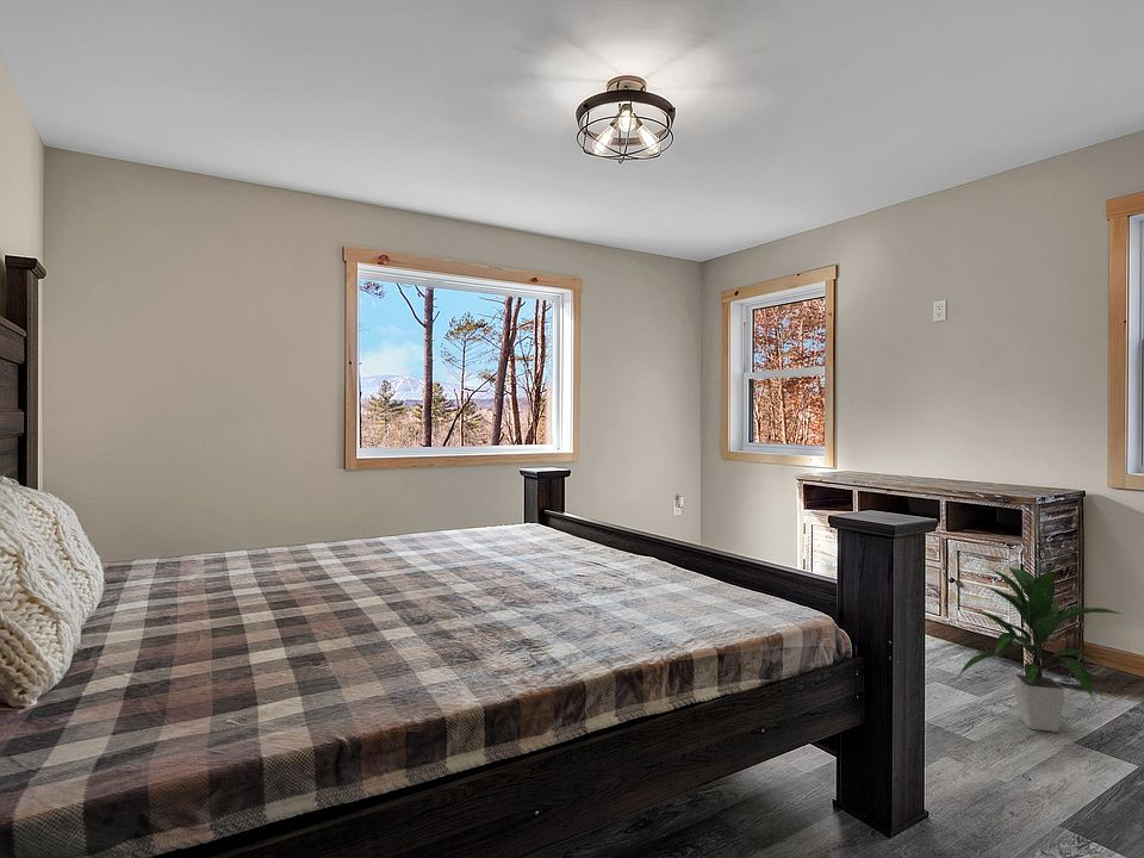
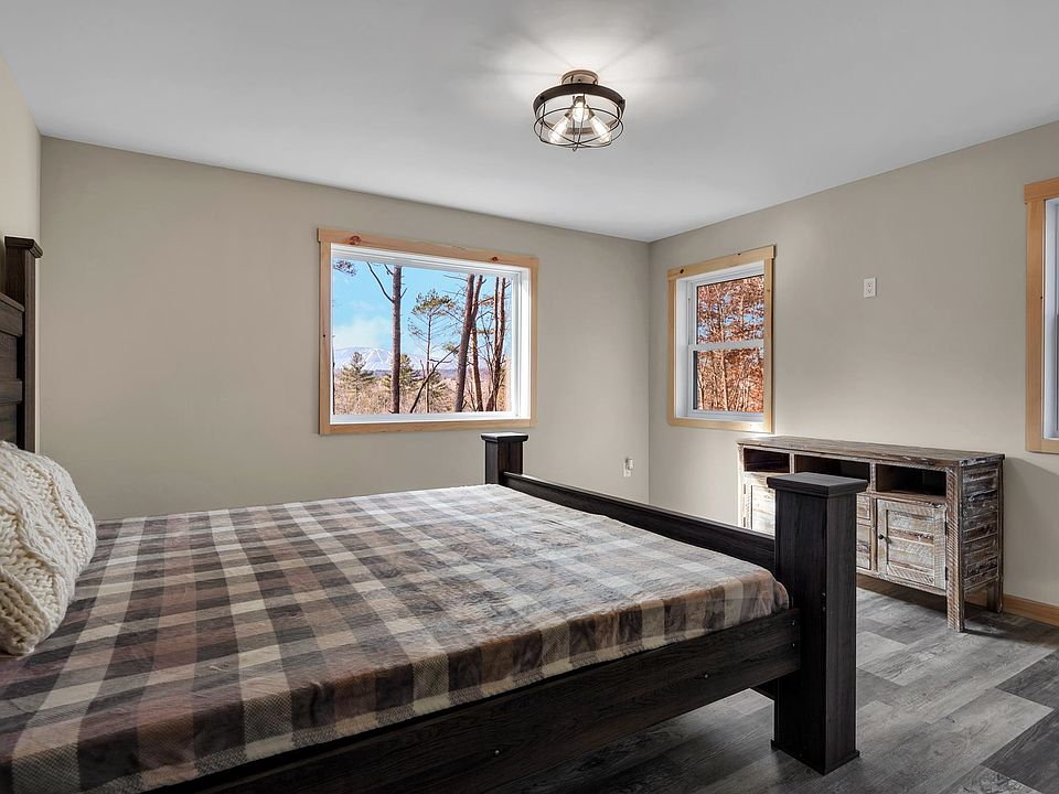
- indoor plant [956,565,1123,733]
